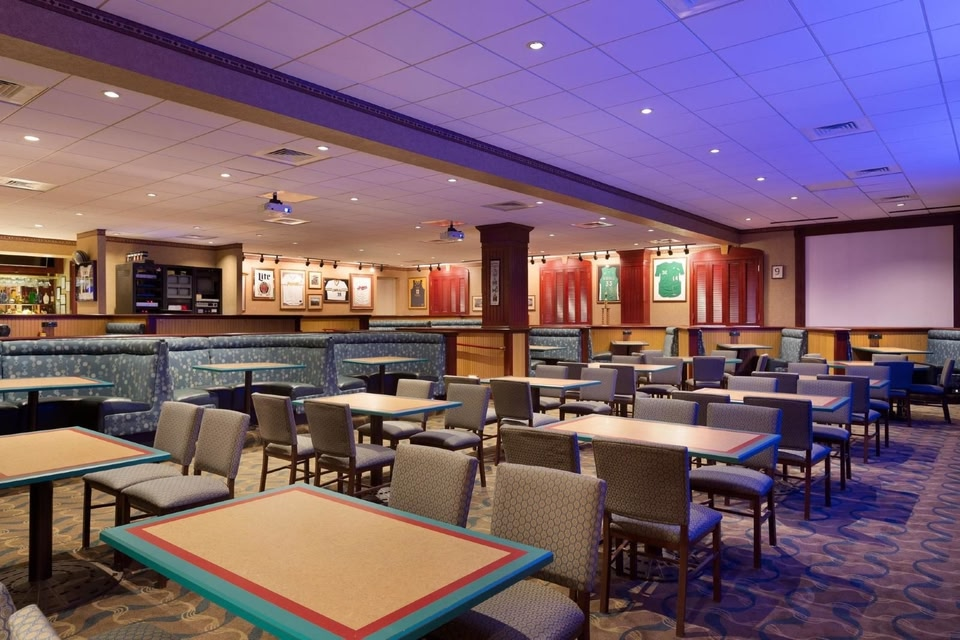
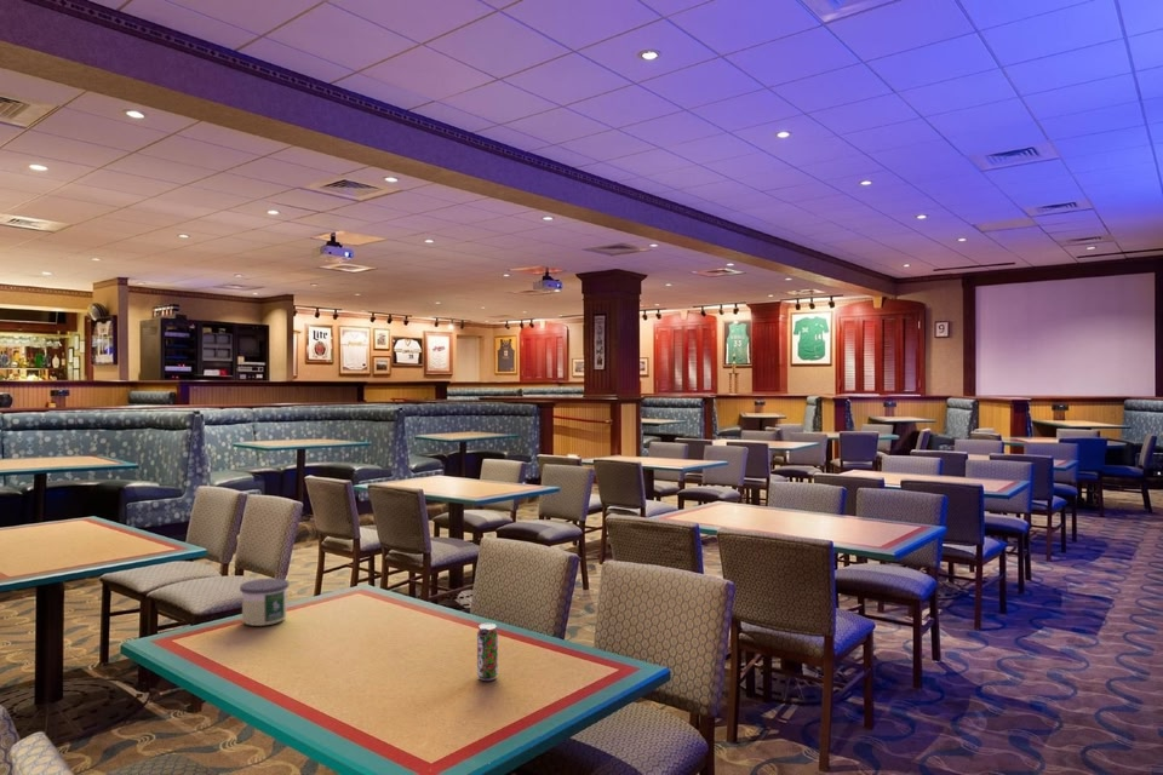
+ beverage can [476,622,499,682]
+ candle [239,578,290,627]
